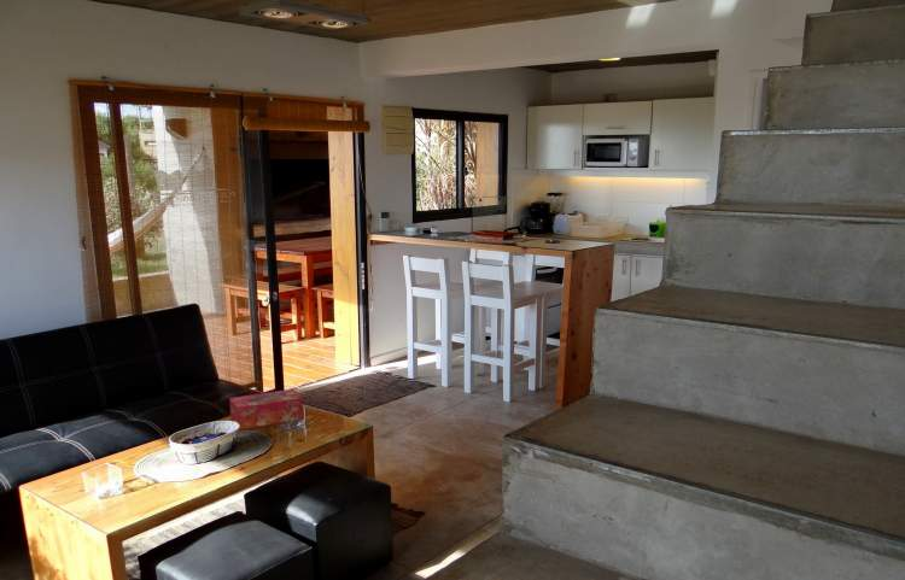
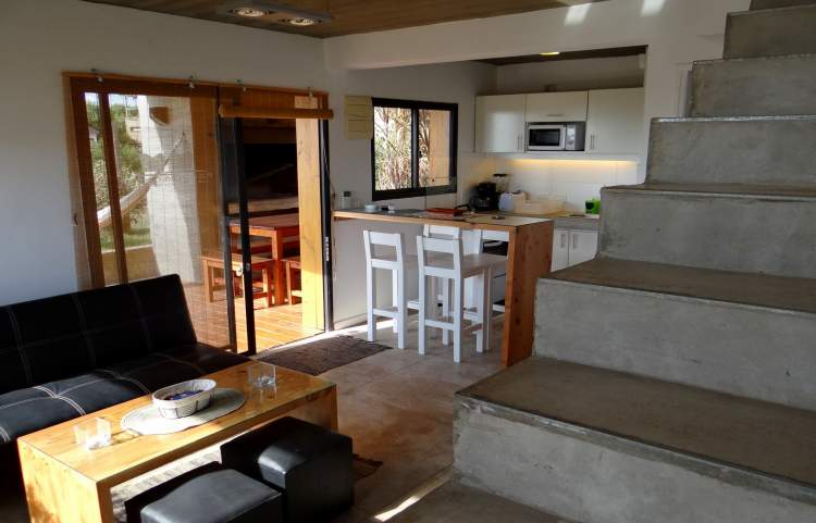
- tissue box [228,388,305,430]
